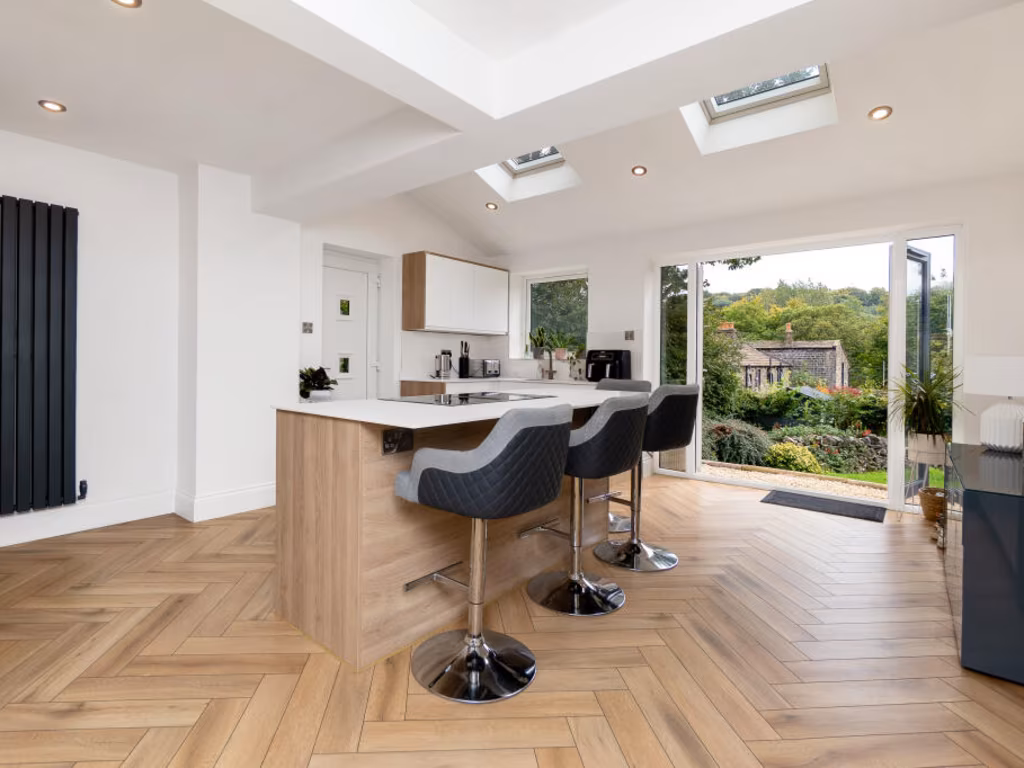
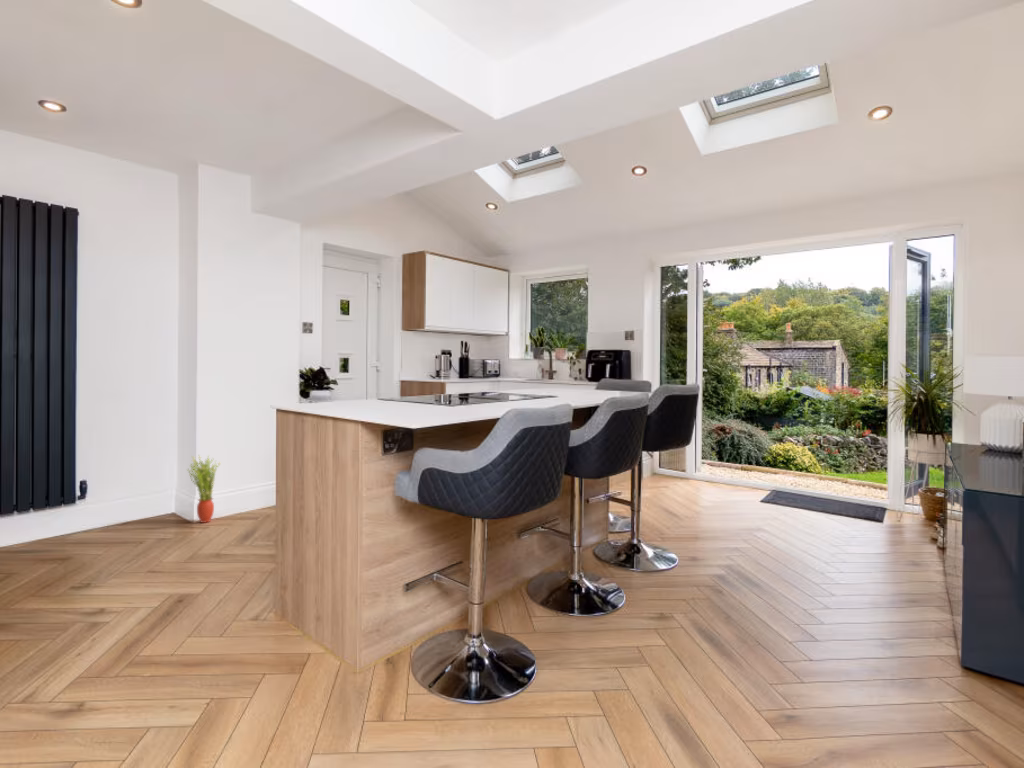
+ potted plant [186,454,222,524]
